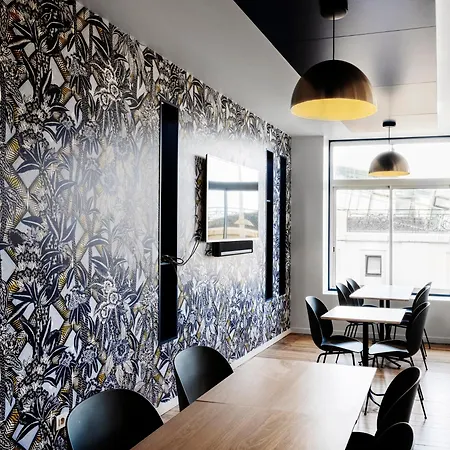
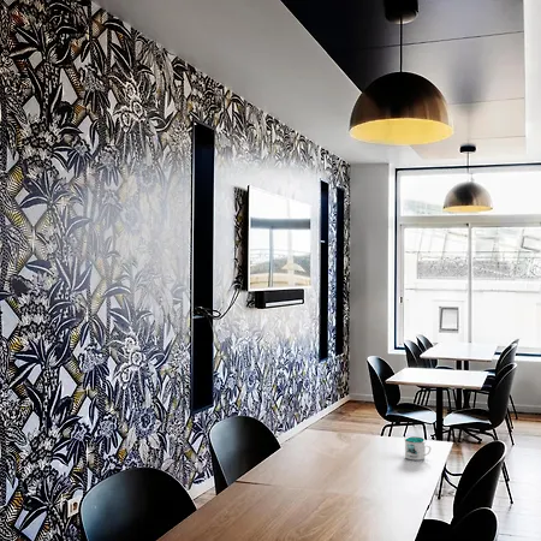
+ mug [404,435,432,462]
